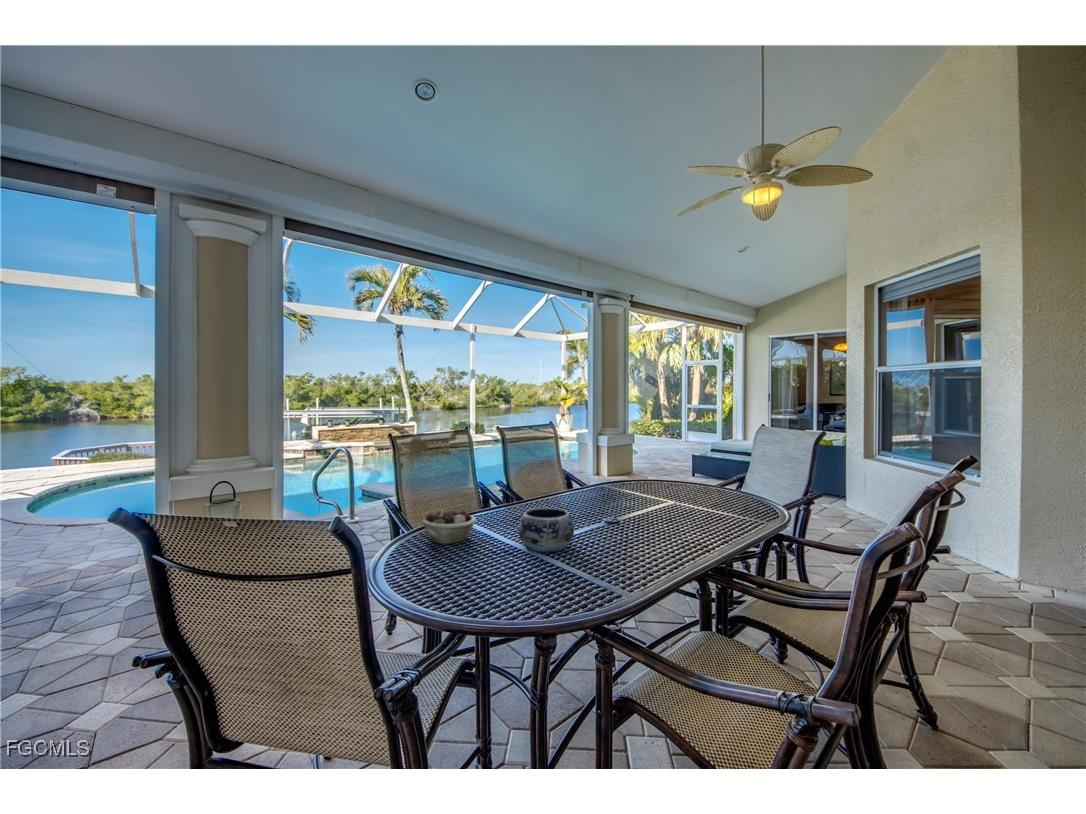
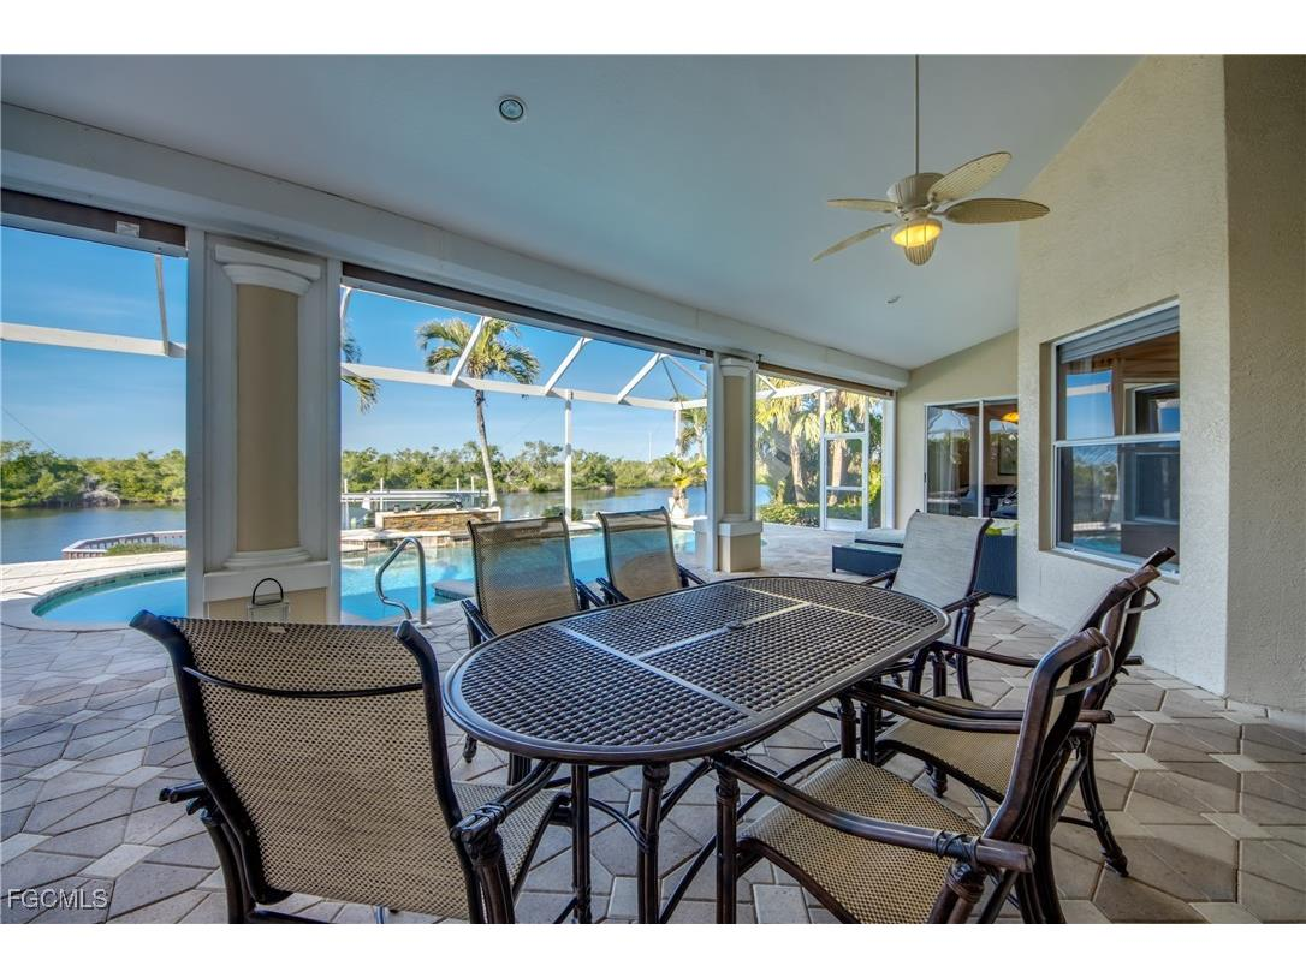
- decorative bowl [518,507,575,554]
- succulent planter [421,508,477,545]
